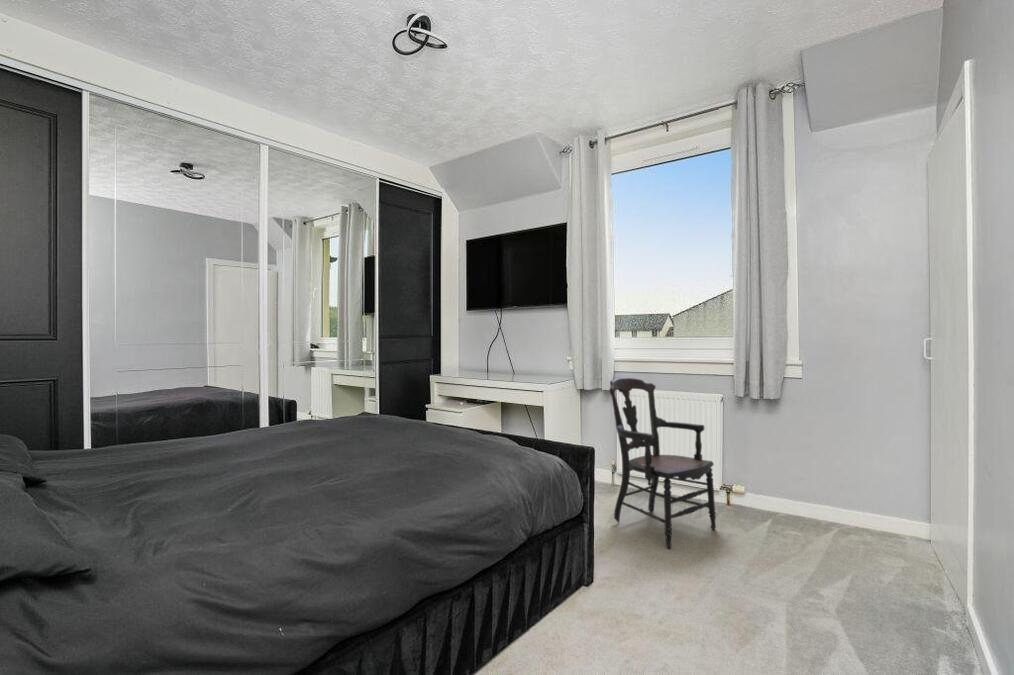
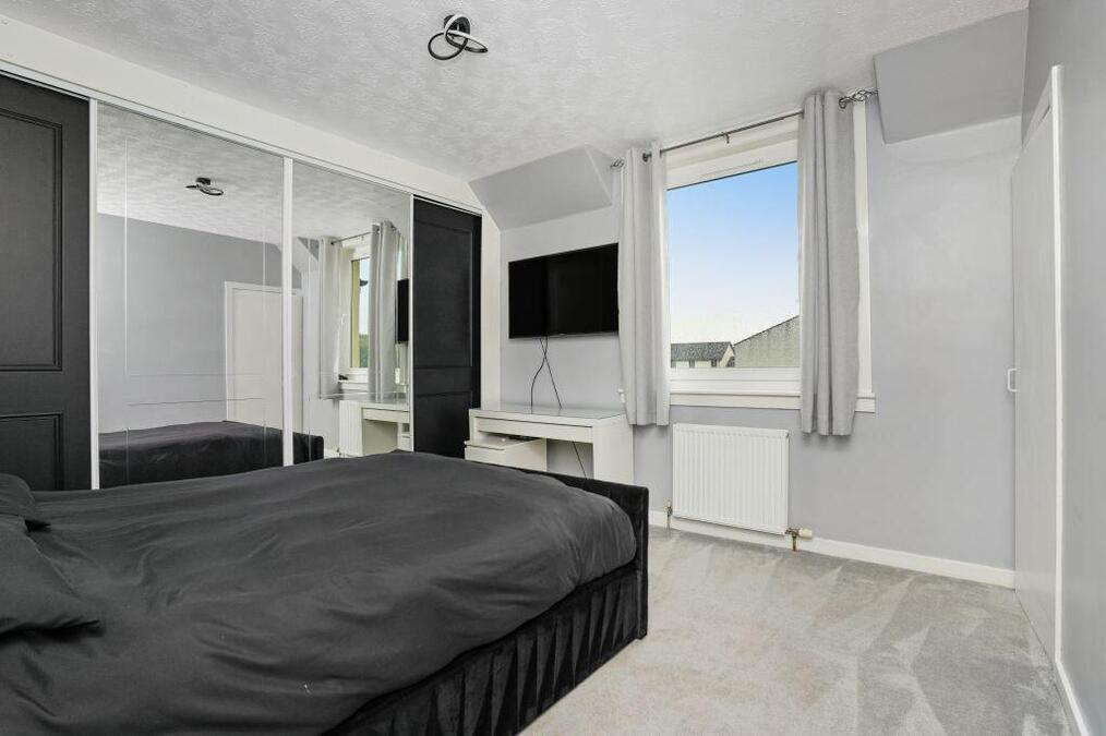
- armchair [608,376,717,550]
